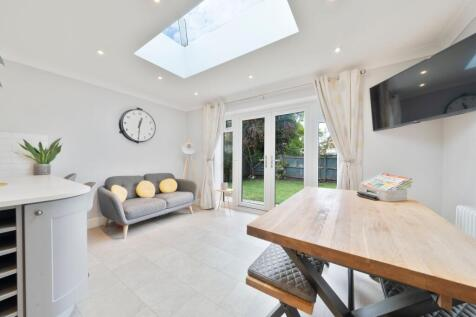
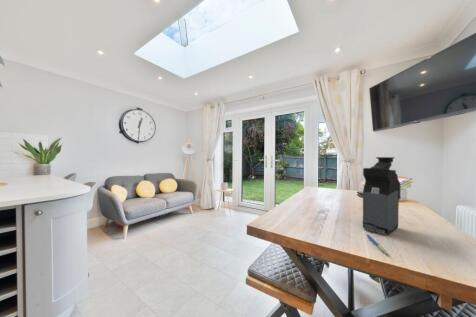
+ coffee maker [362,156,402,236]
+ pen [365,233,389,256]
